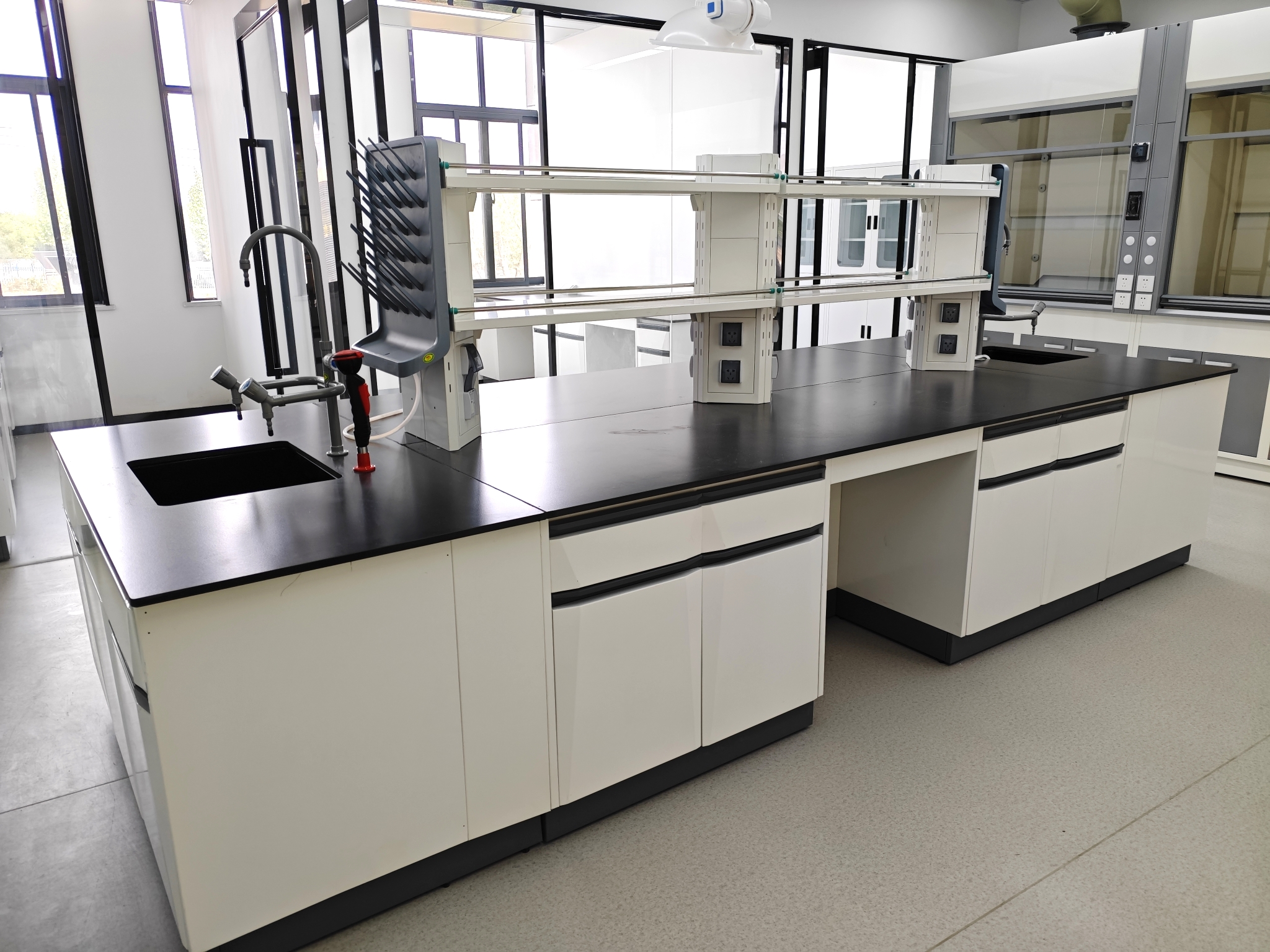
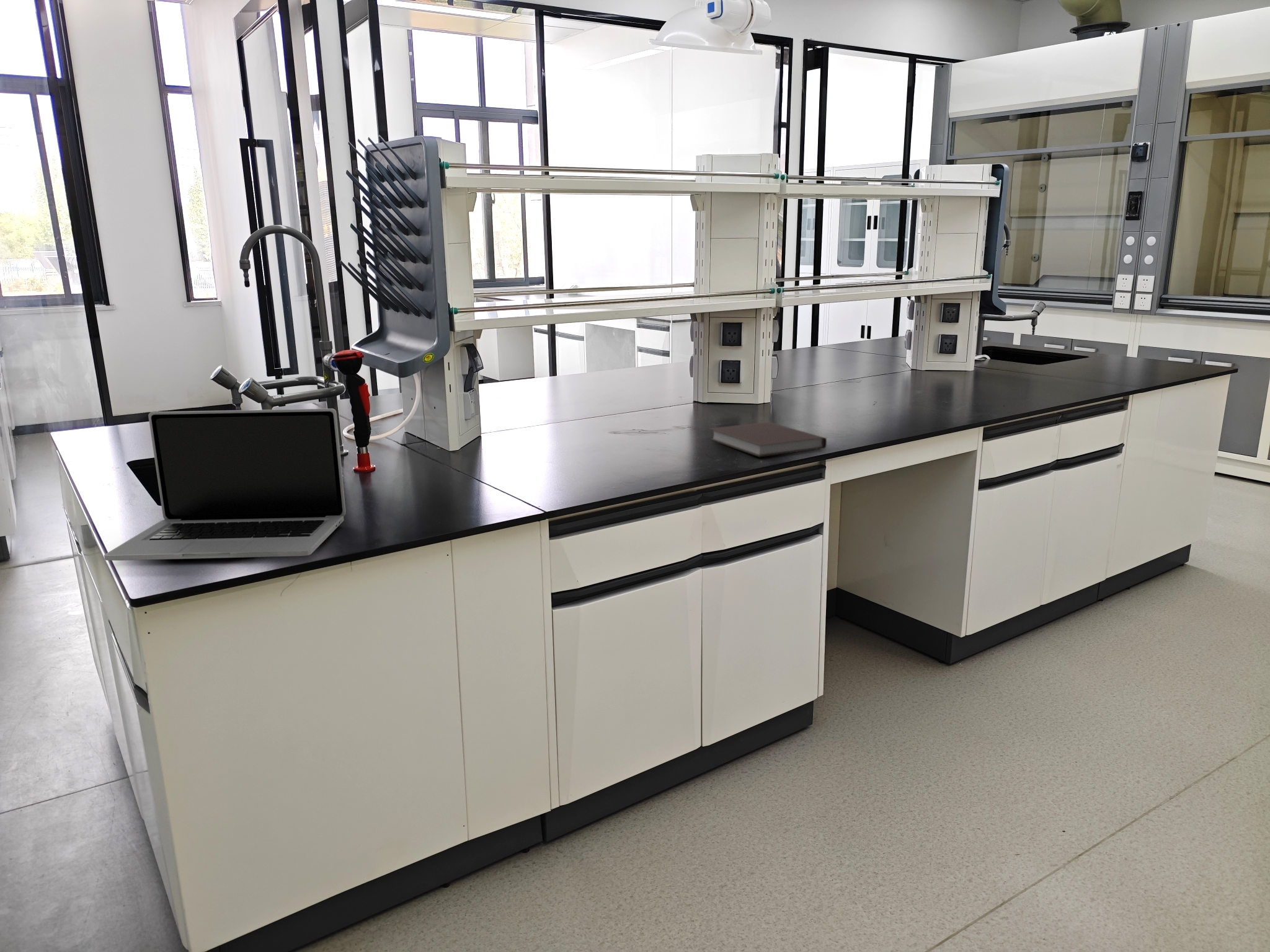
+ notebook [708,421,827,458]
+ laptop [104,408,346,561]
